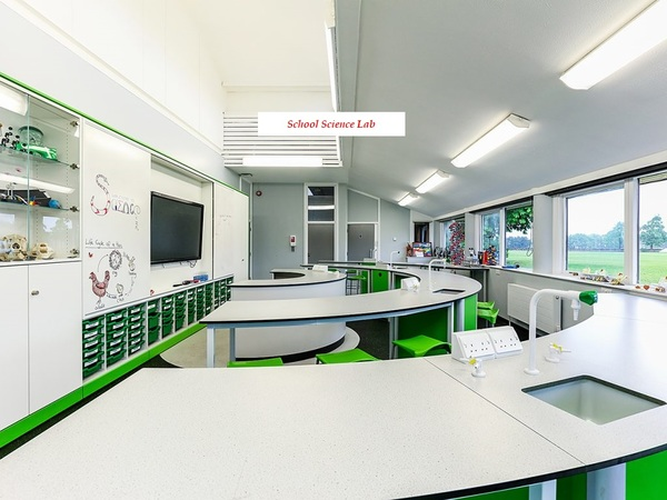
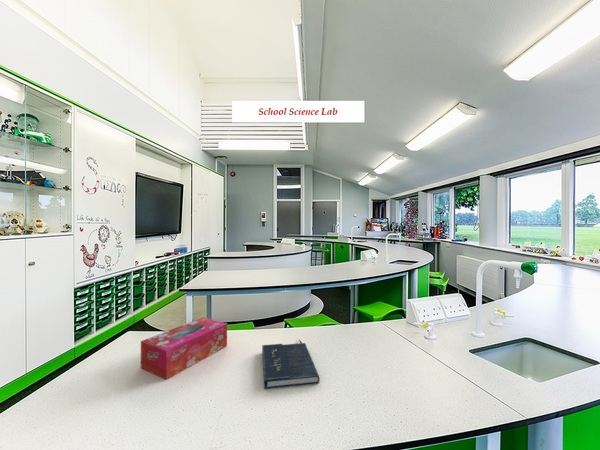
+ tissue box [140,316,228,380]
+ book [261,338,321,390]
